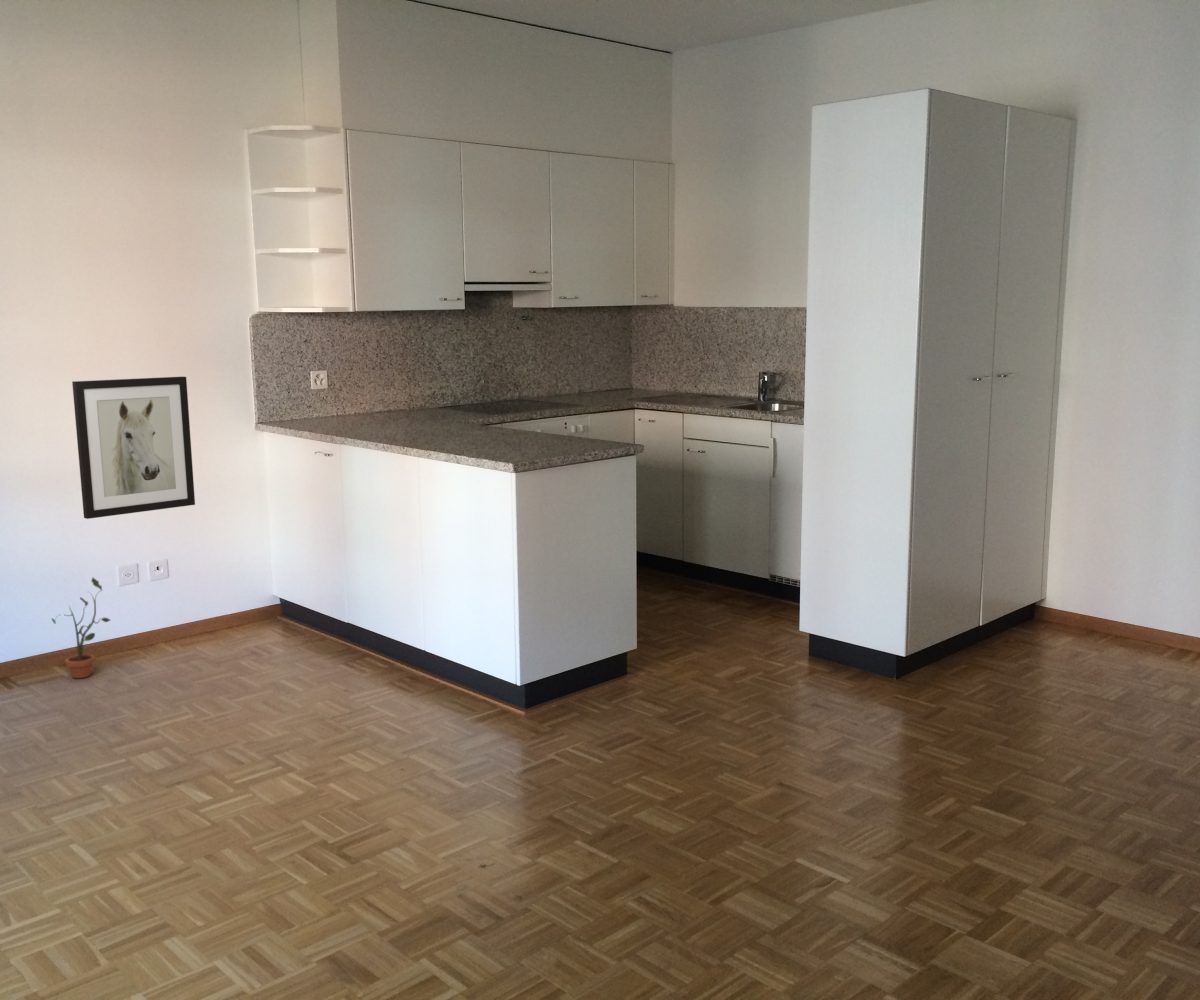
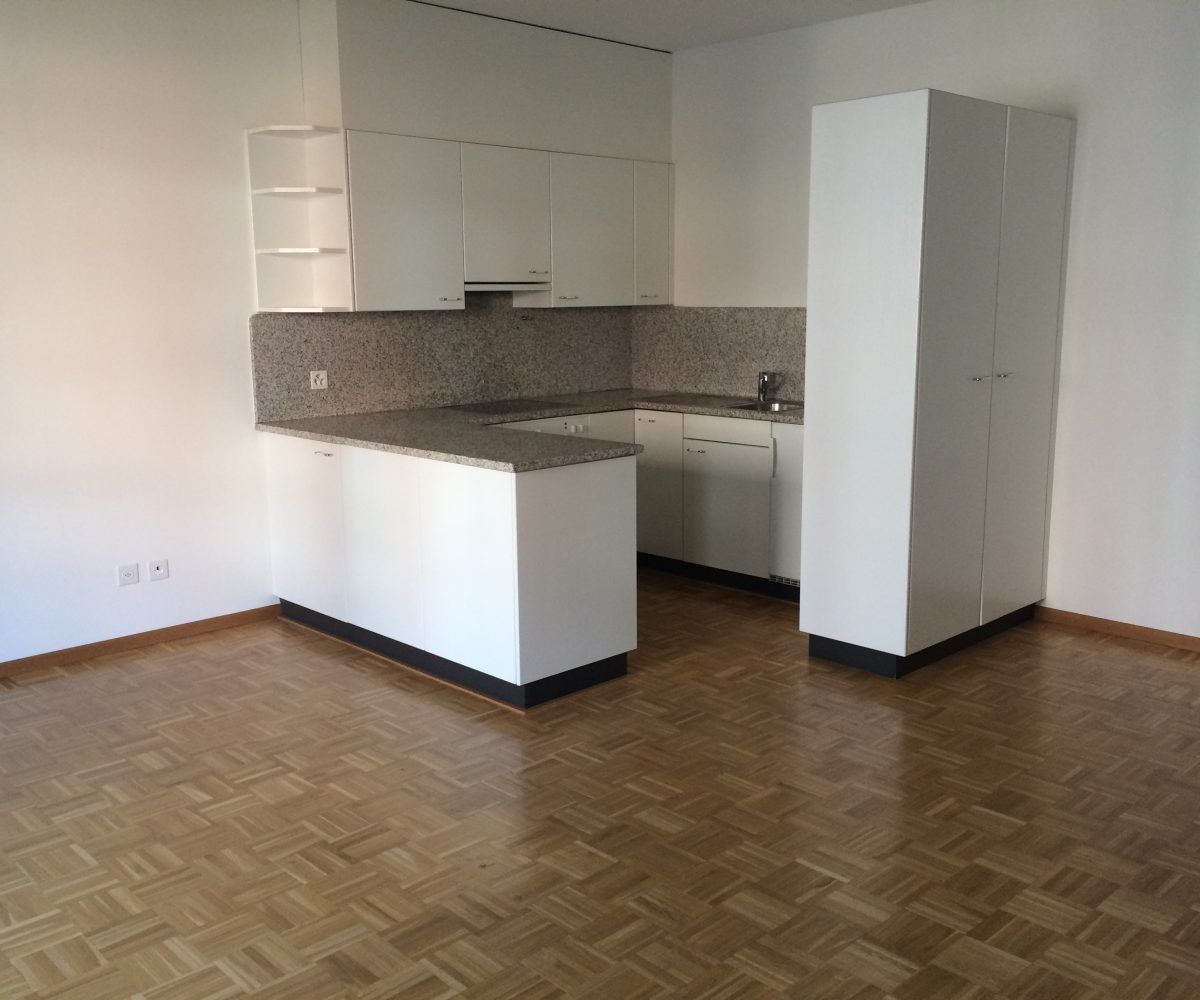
- wall art [71,376,196,520]
- potted plant [51,576,111,679]
